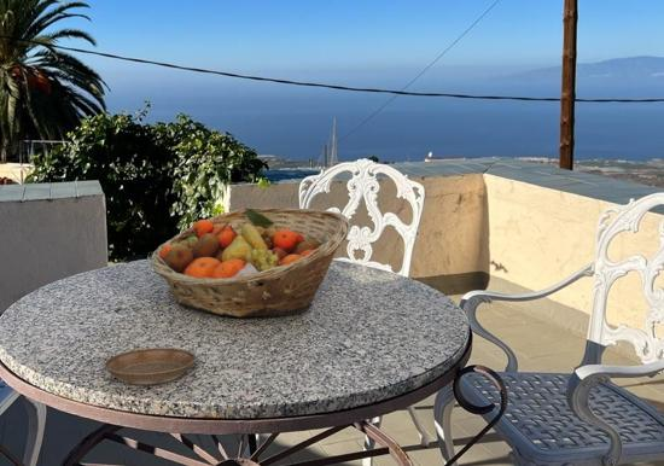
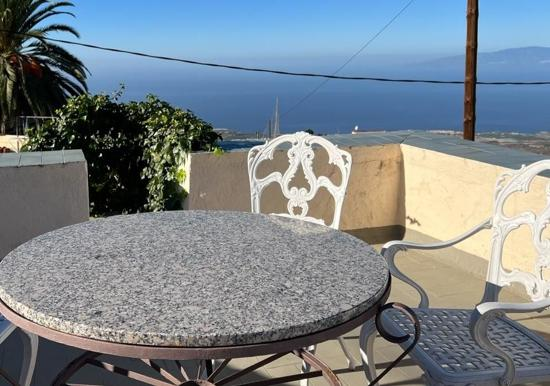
- saucer [104,346,197,386]
- fruit basket [150,206,351,318]
